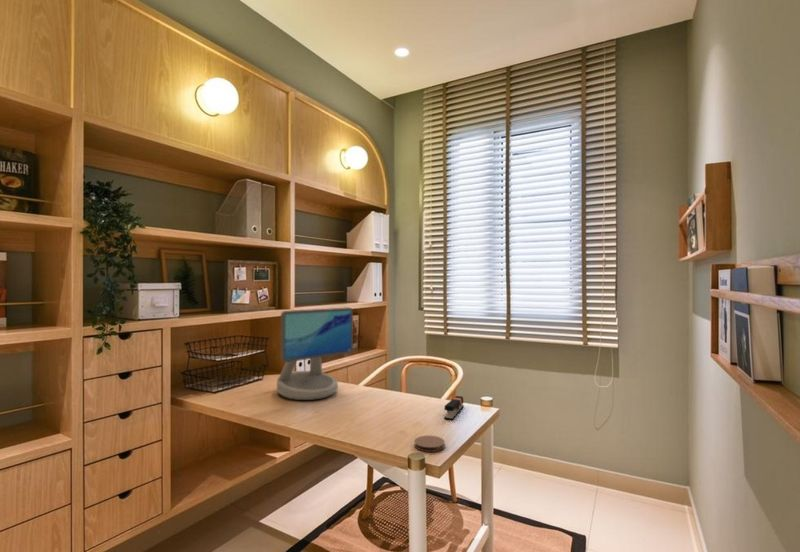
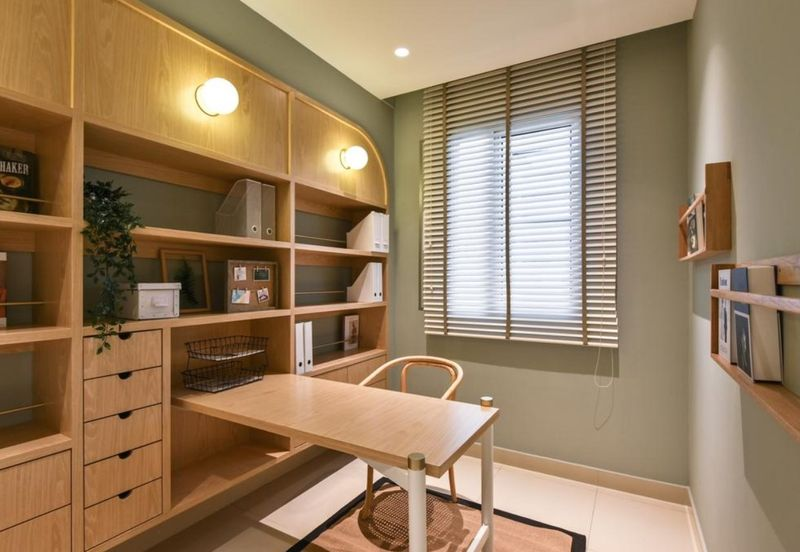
- computer monitor [276,307,354,401]
- stapler [443,395,465,421]
- coaster [413,434,446,453]
